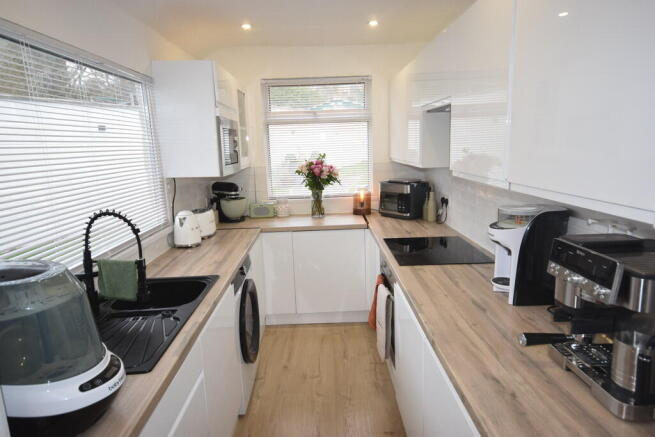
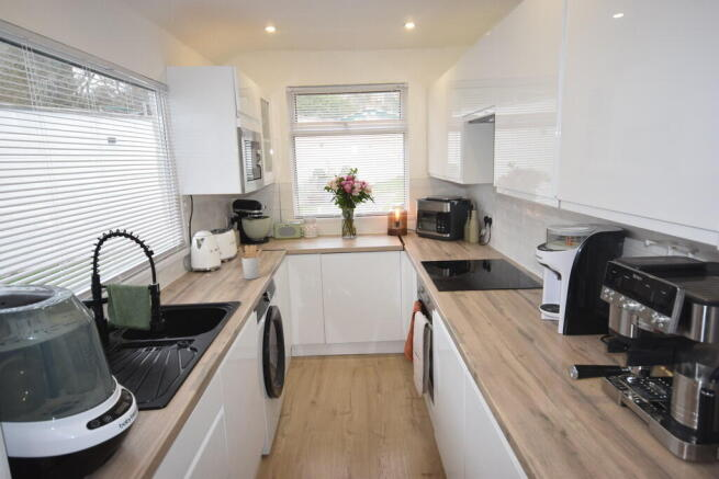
+ utensil holder [237,244,263,281]
